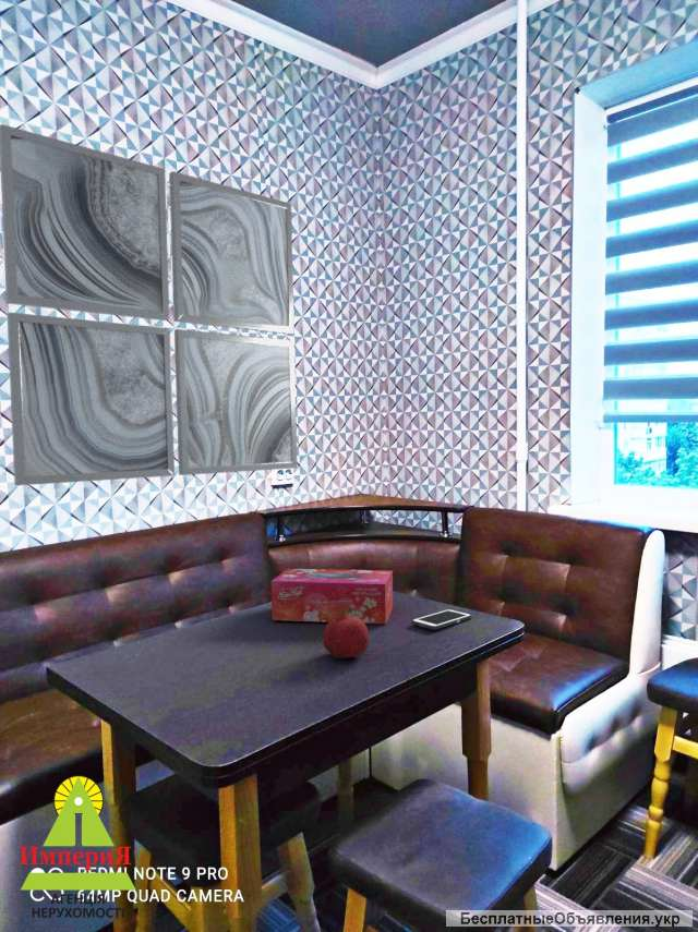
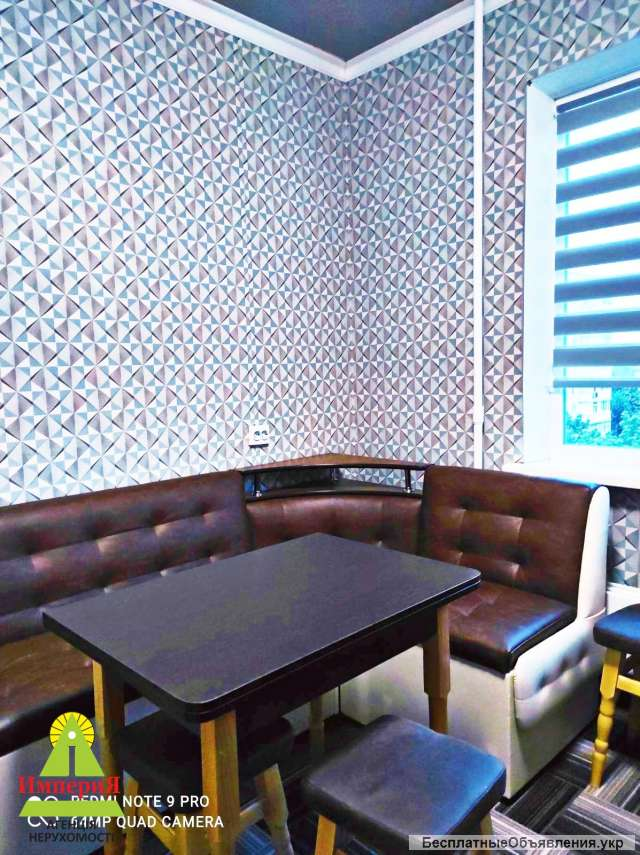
- wall art [0,123,299,486]
- cell phone [411,608,473,631]
- tissue box [270,568,394,625]
- fruit [322,609,370,659]
